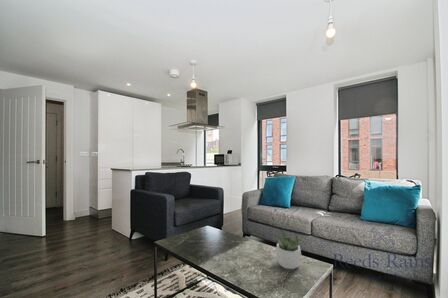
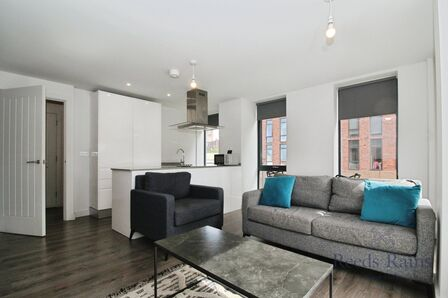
- succulent plant [275,231,302,270]
